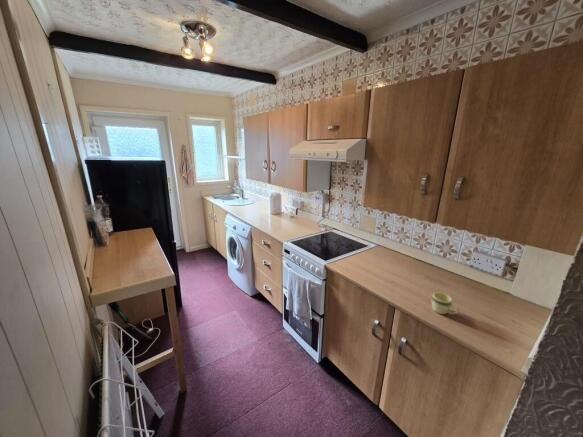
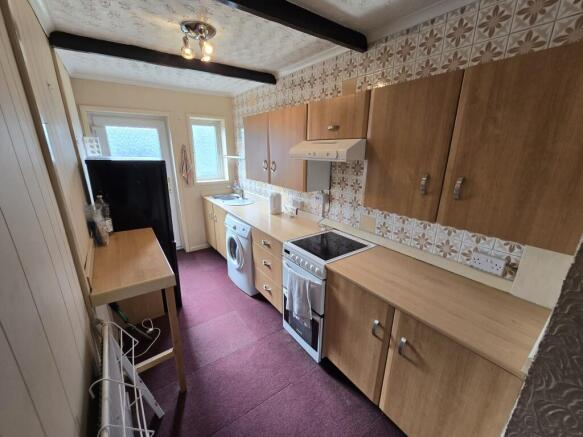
- mug [431,292,460,315]
